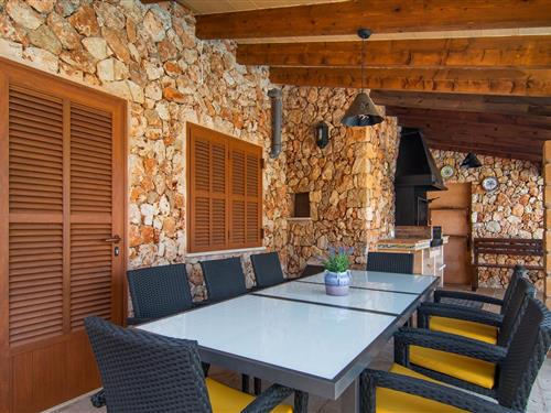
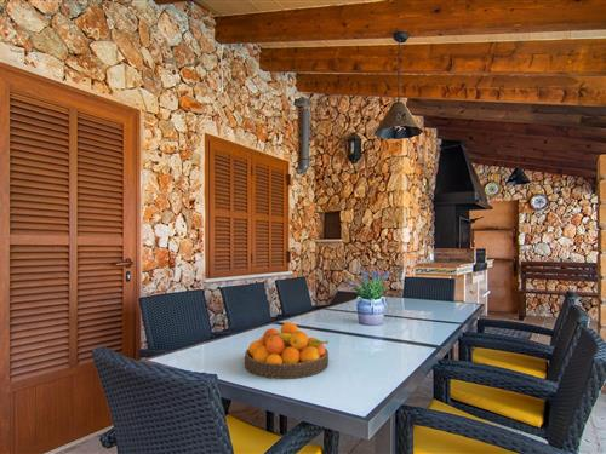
+ fruit bowl [244,321,330,380]
